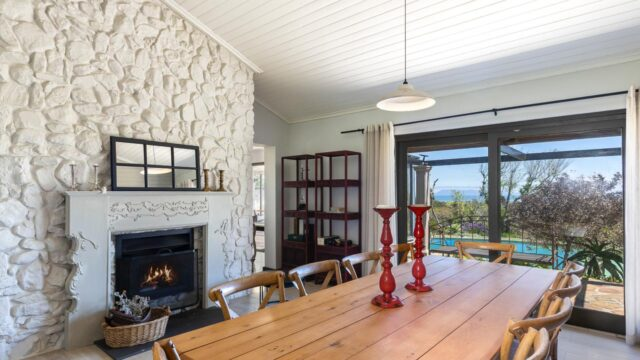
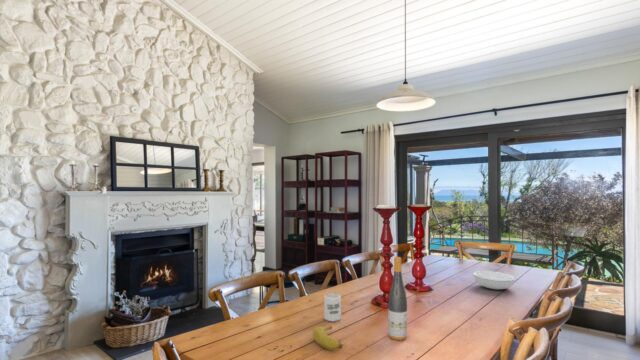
+ banana [312,325,343,351]
+ cup [323,292,342,323]
+ wine bottle [387,256,408,341]
+ serving bowl [473,270,515,291]
